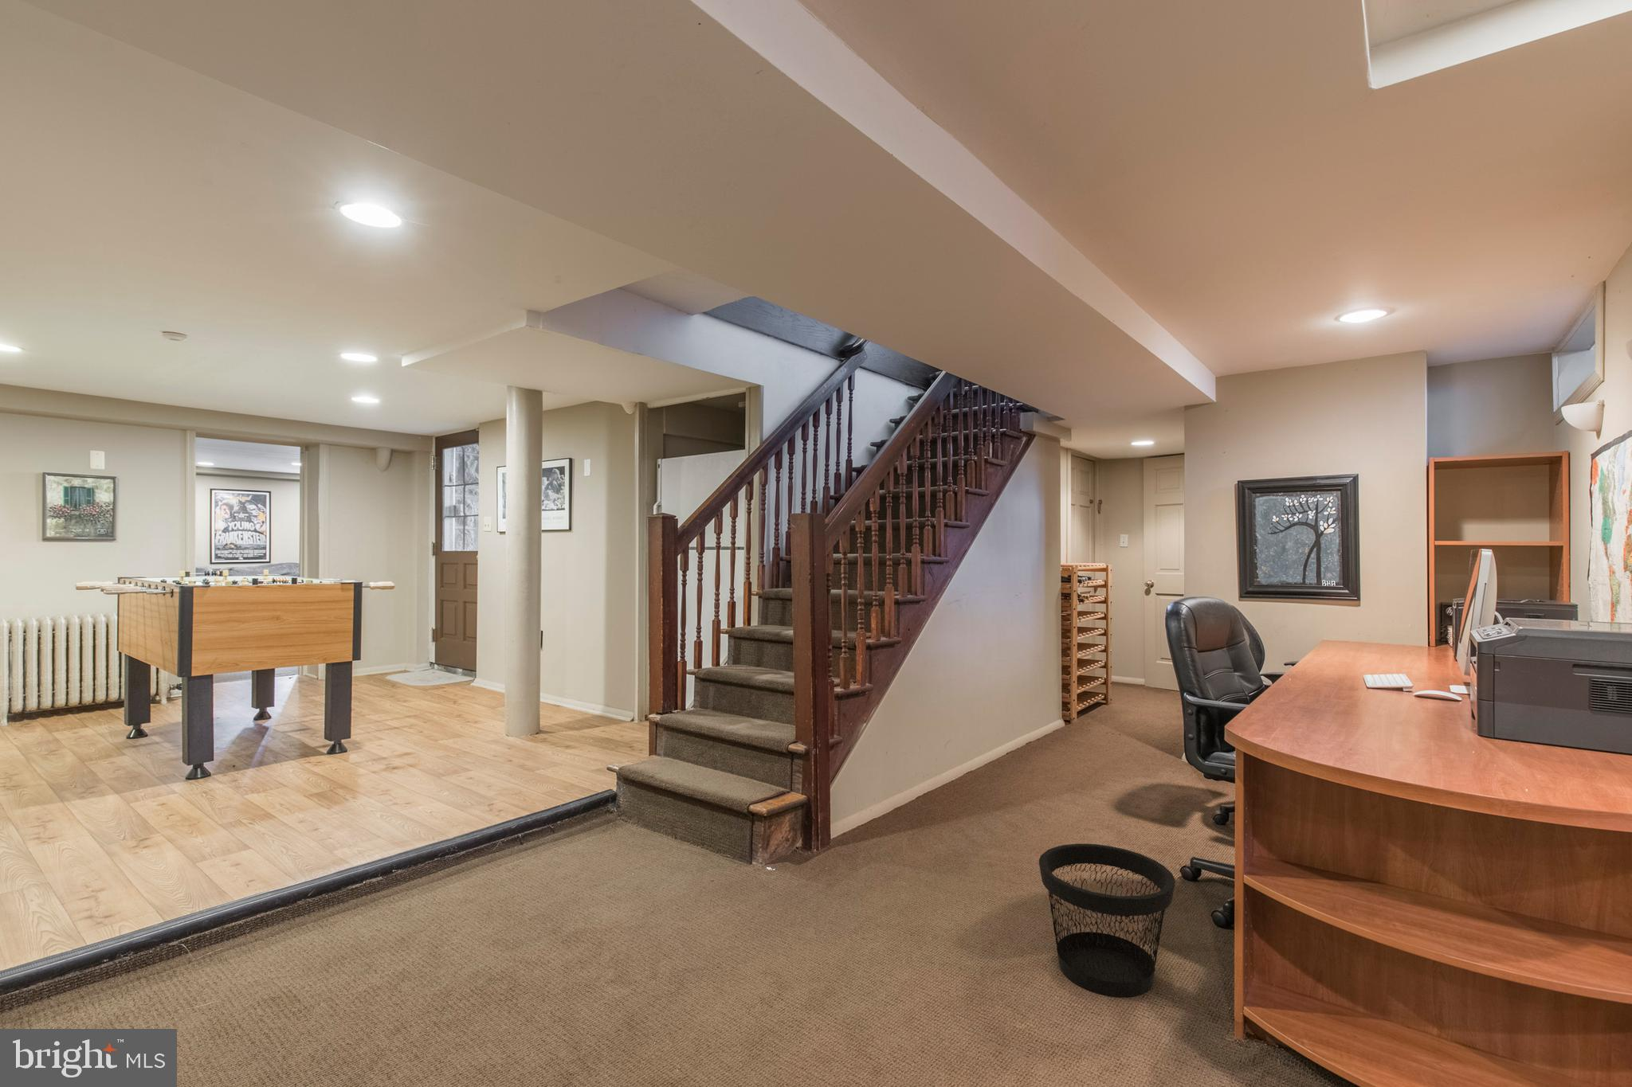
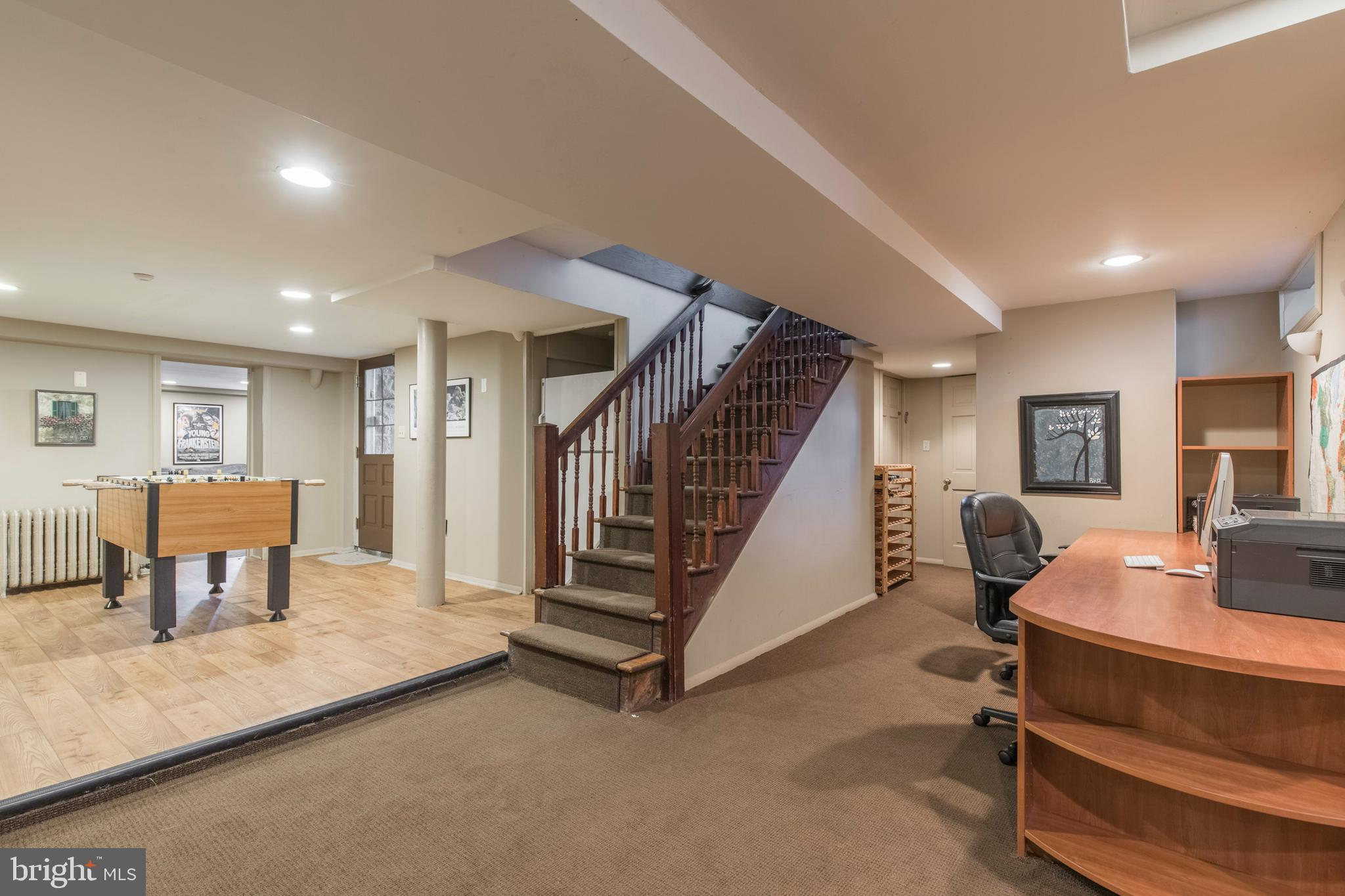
- wastebasket [1039,842,1176,997]
